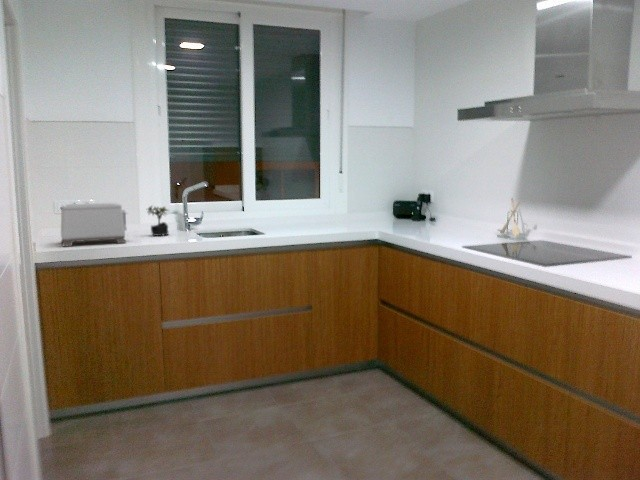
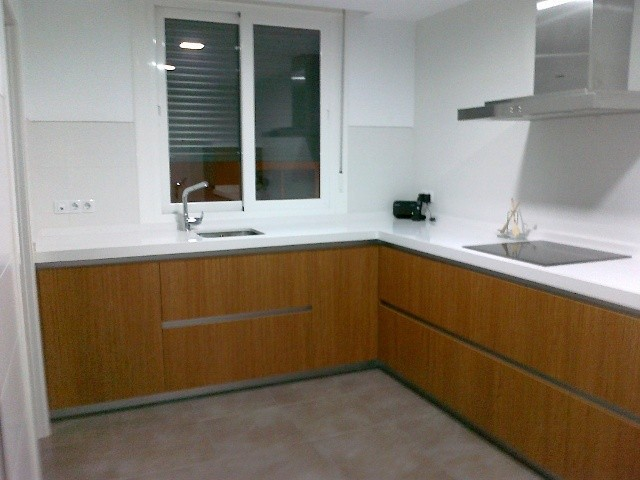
- toaster [60,201,130,248]
- succulent plant [146,205,170,237]
